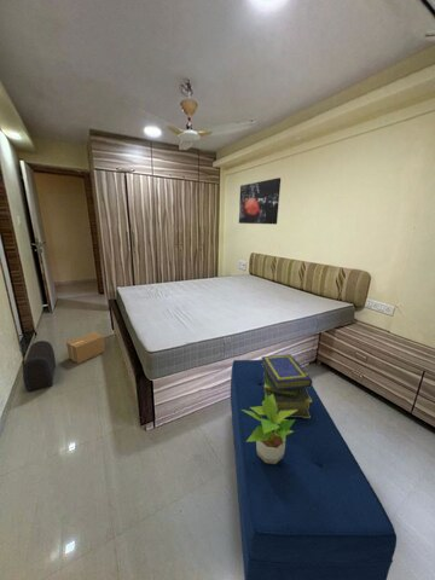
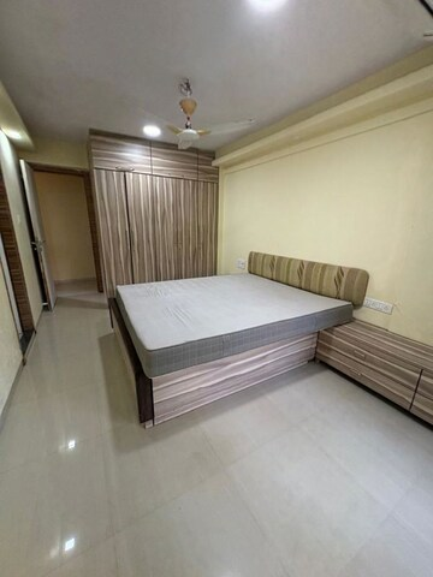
- treasure chest [22,340,57,393]
- wall art [238,176,282,226]
- potted plant [242,394,297,464]
- bench [230,359,398,580]
- cardboard box [65,331,106,365]
- stack of books [260,353,314,418]
